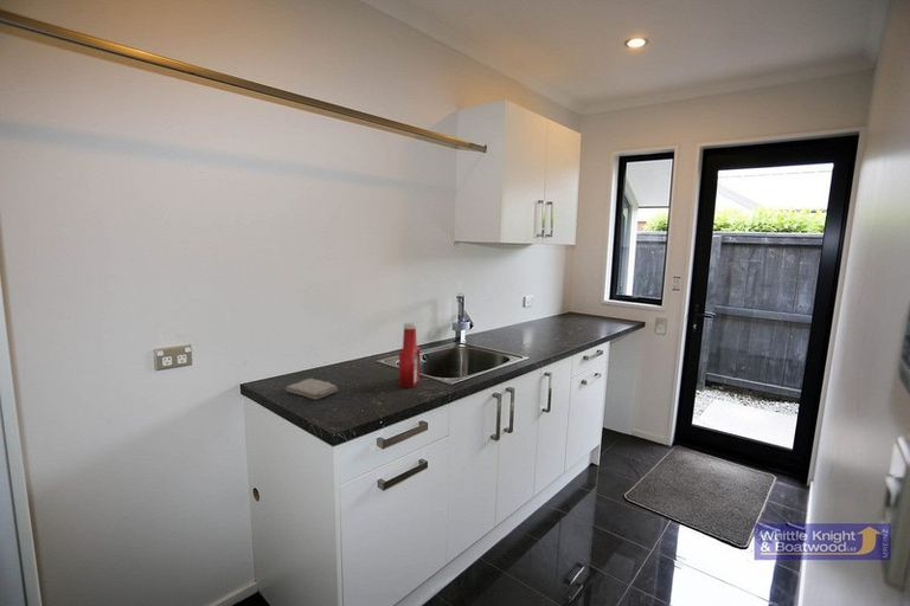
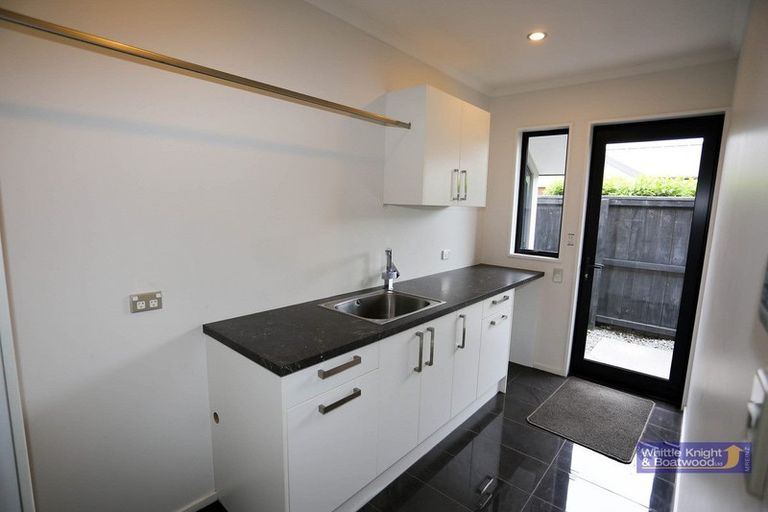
- soap bottle [398,322,421,389]
- washcloth [284,378,339,401]
